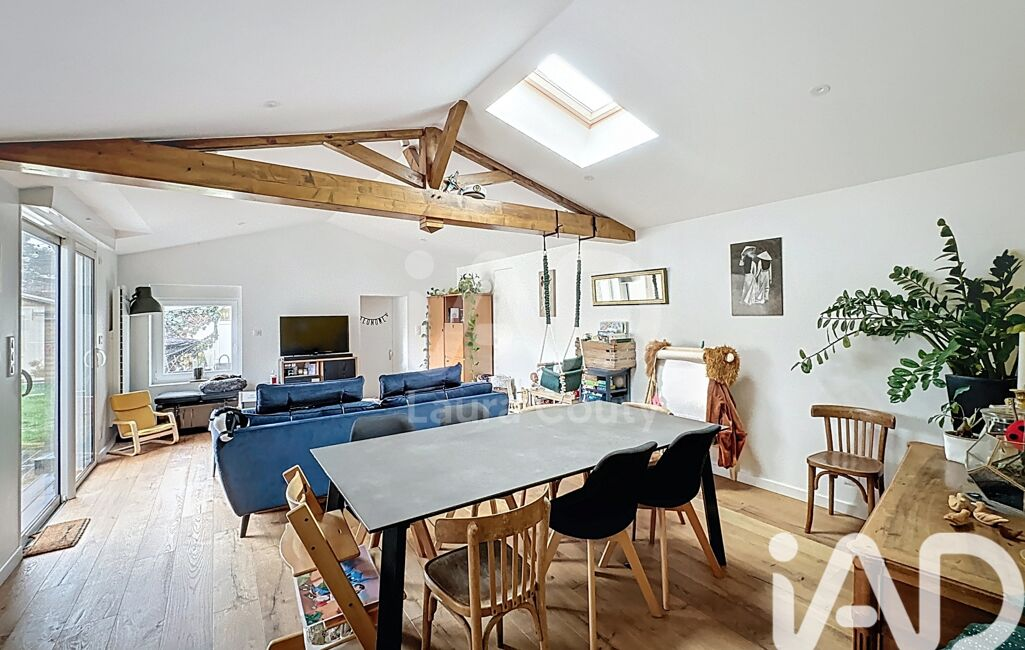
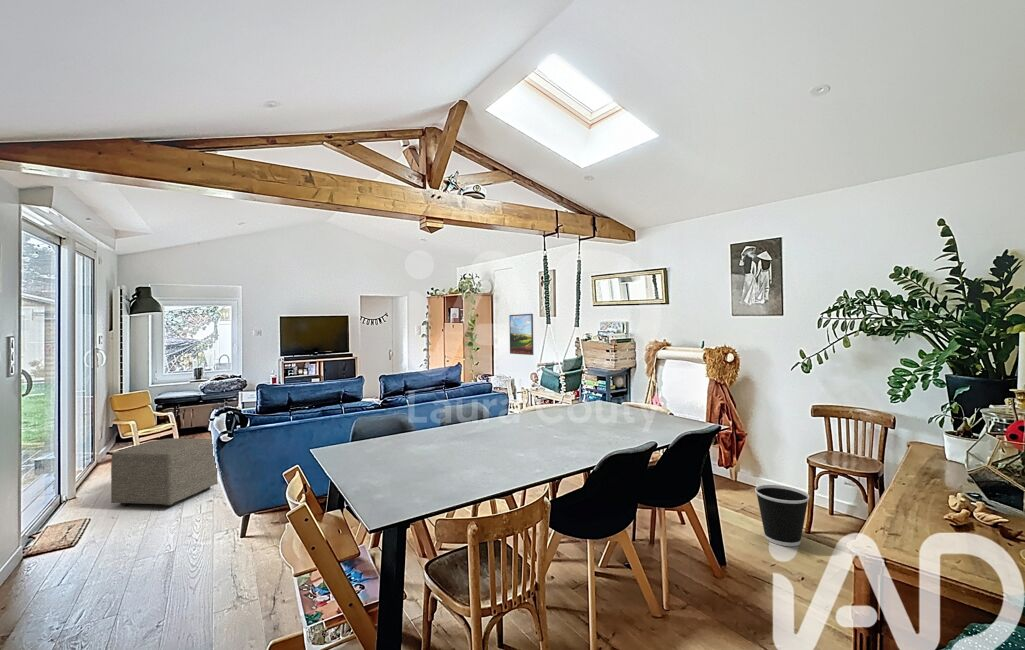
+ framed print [508,313,534,356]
+ ottoman [110,437,218,508]
+ wastebasket [754,484,811,547]
